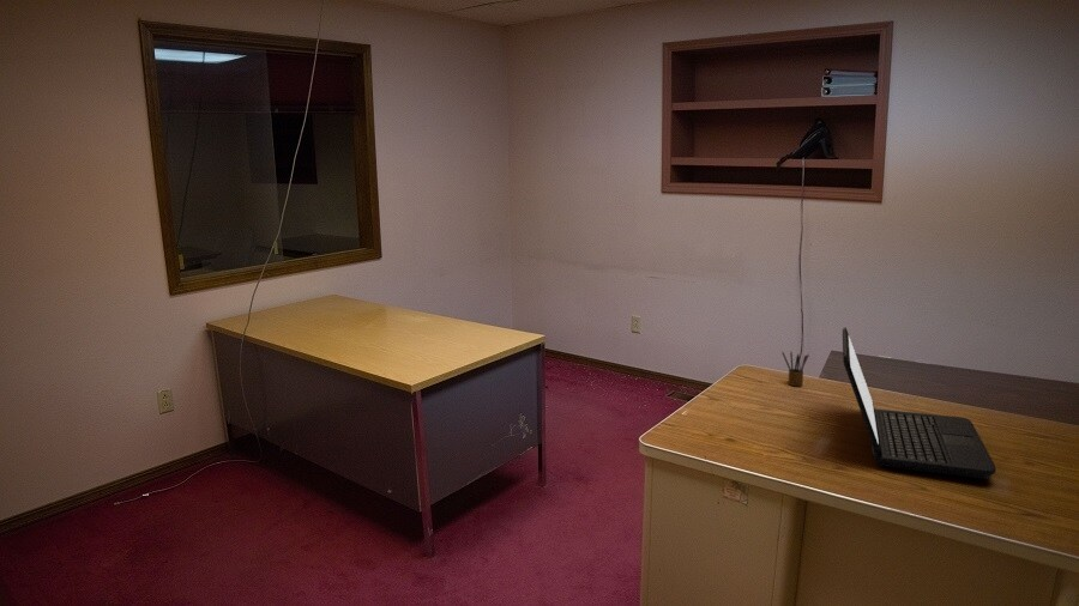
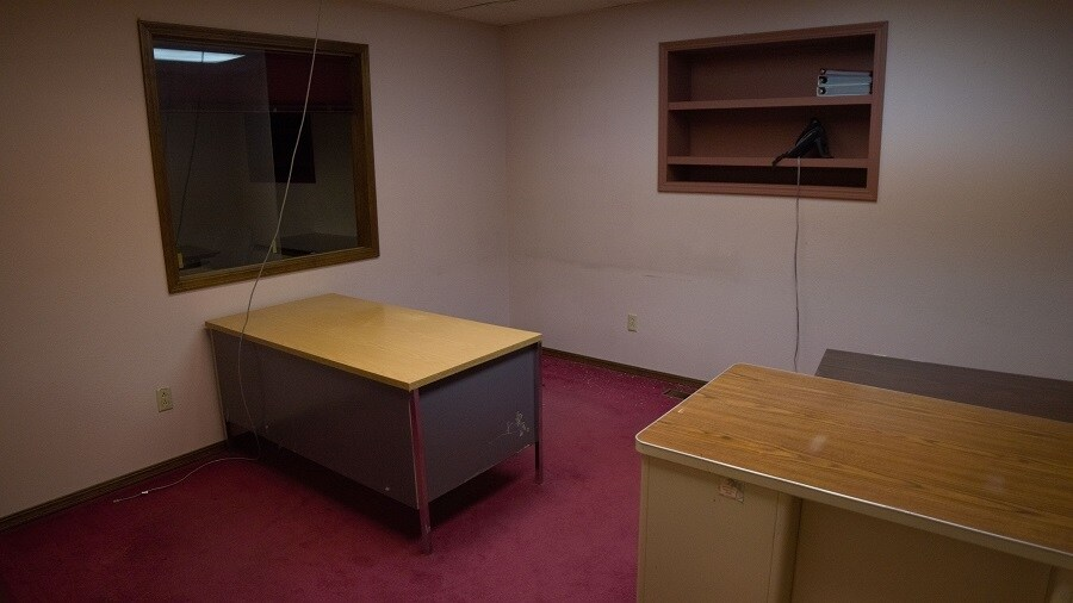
- pencil box [780,350,810,387]
- laptop [842,326,996,480]
